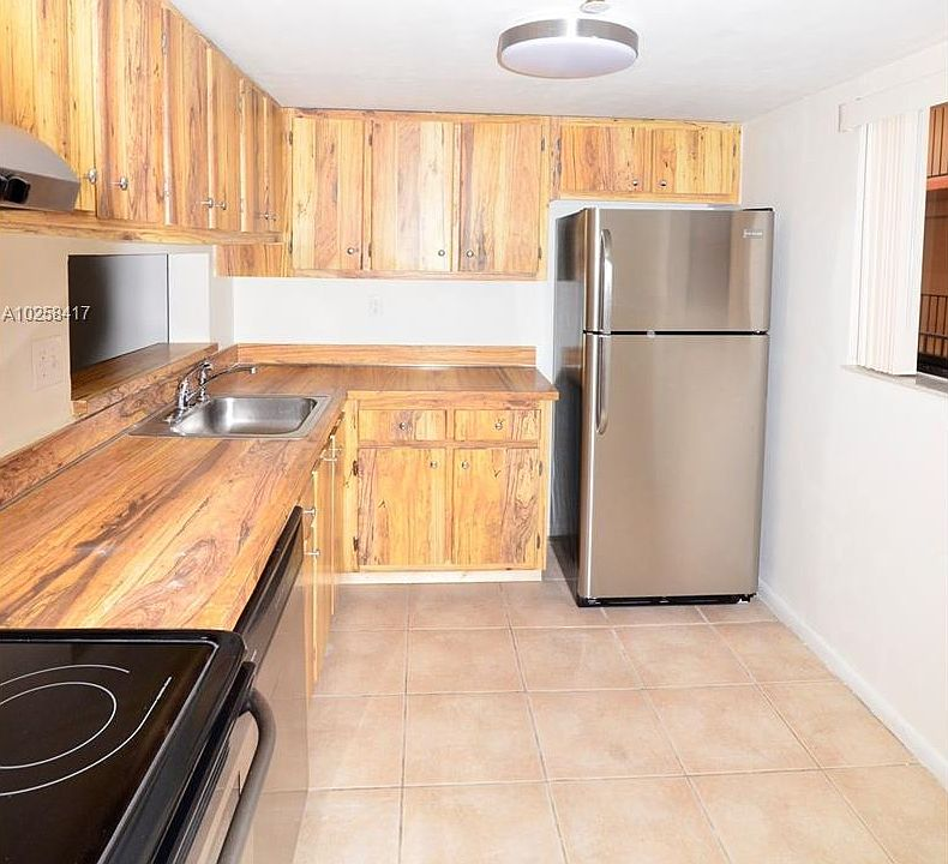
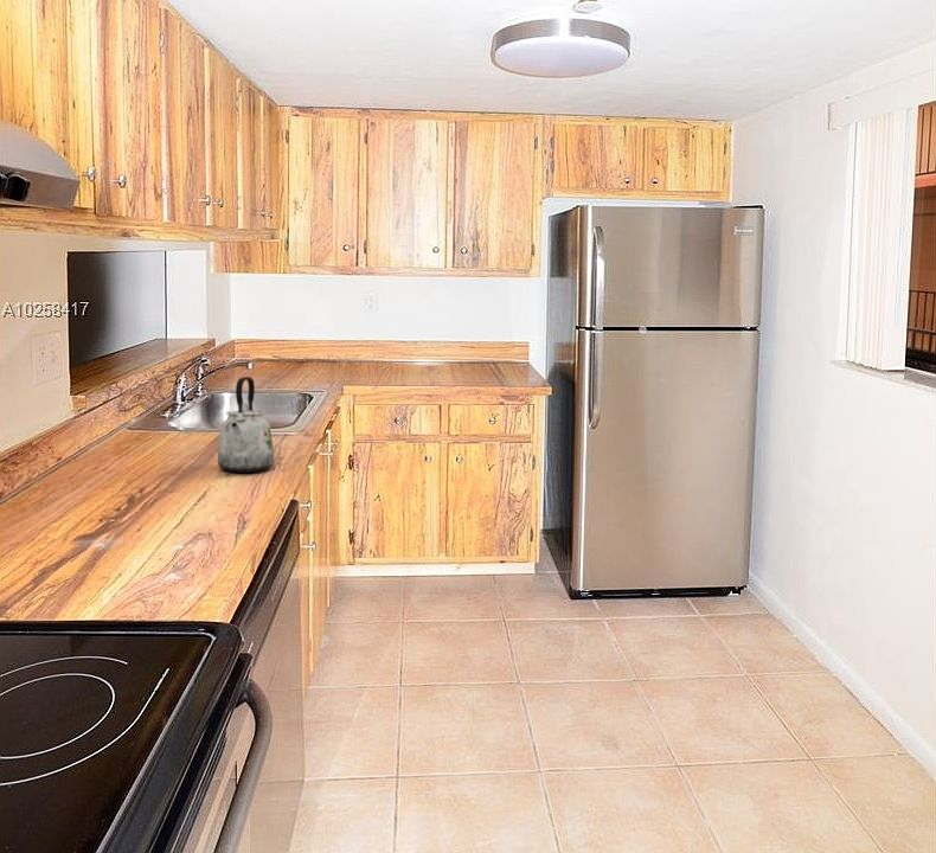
+ kettle [217,376,275,474]
